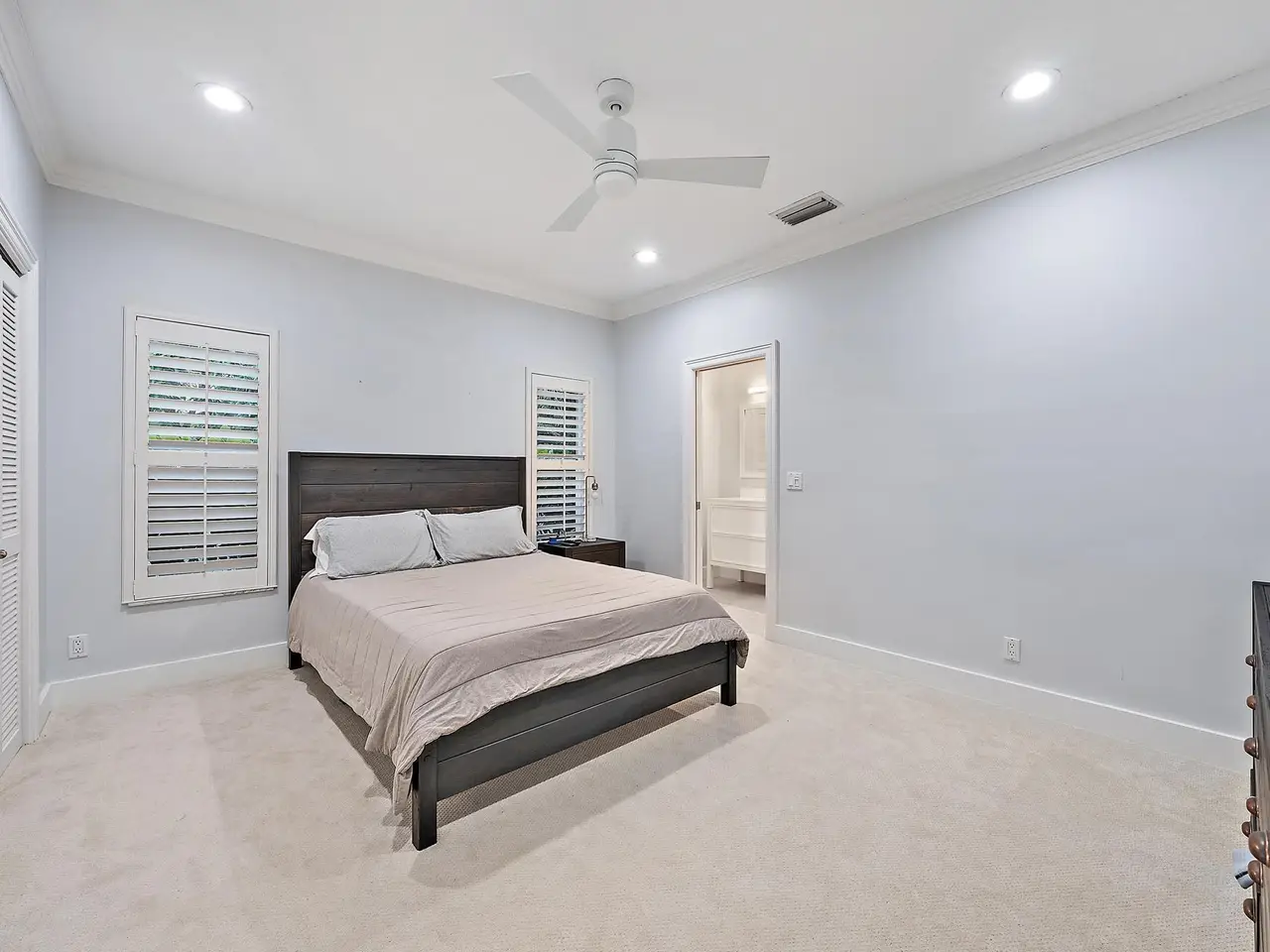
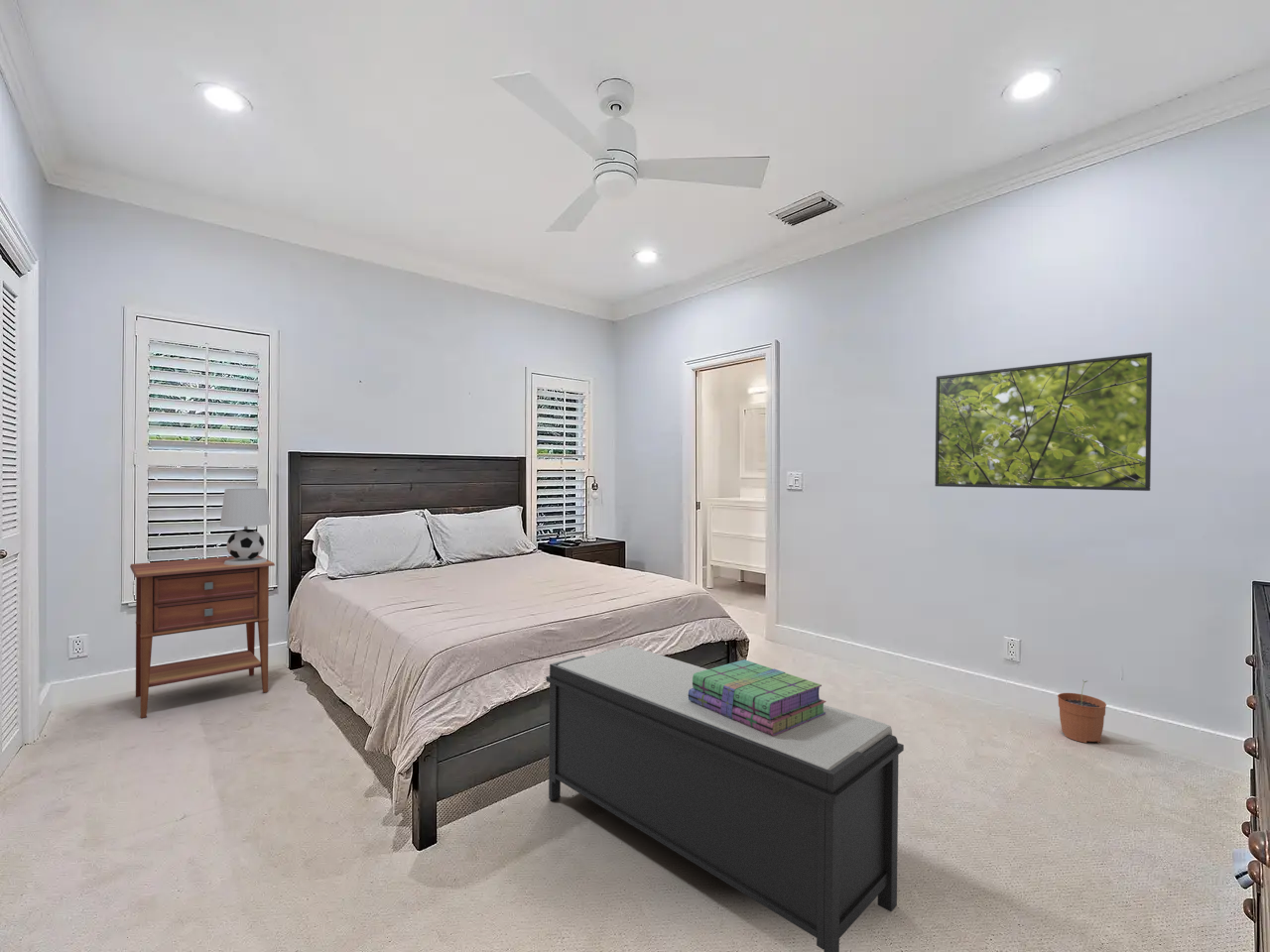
+ table lamp [219,488,272,565]
+ nightstand [129,555,276,719]
+ plant pot [1057,678,1107,744]
+ stack of books [689,658,827,736]
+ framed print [934,351,1153,492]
+ bench [545,645,905,952]
